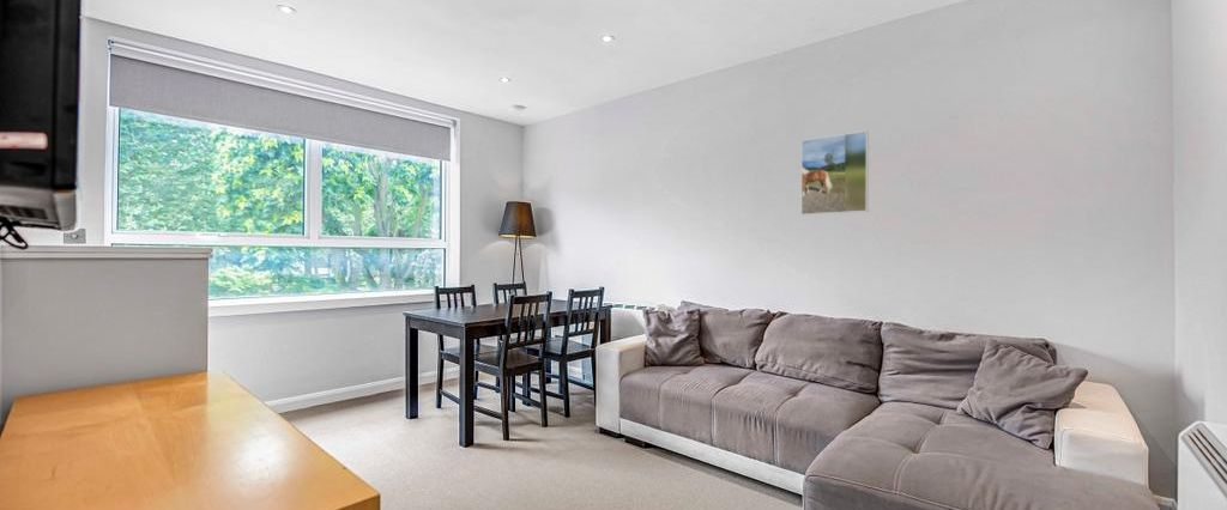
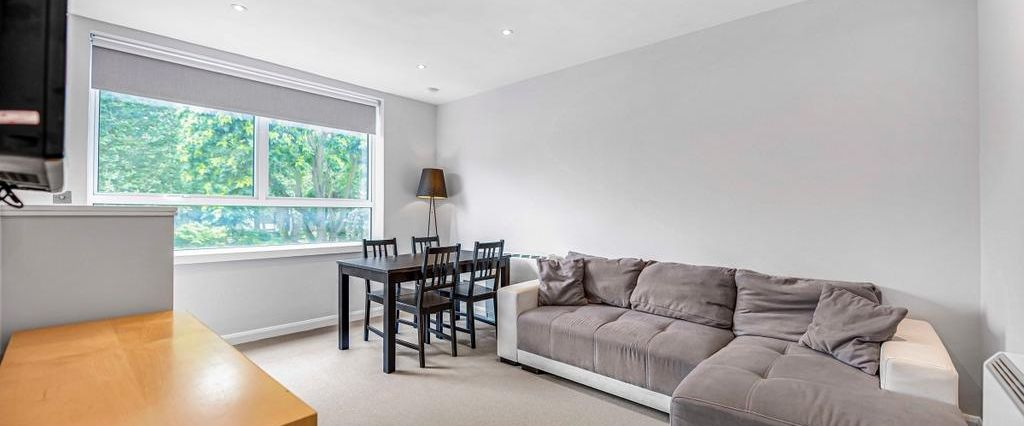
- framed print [800,129,870,215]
